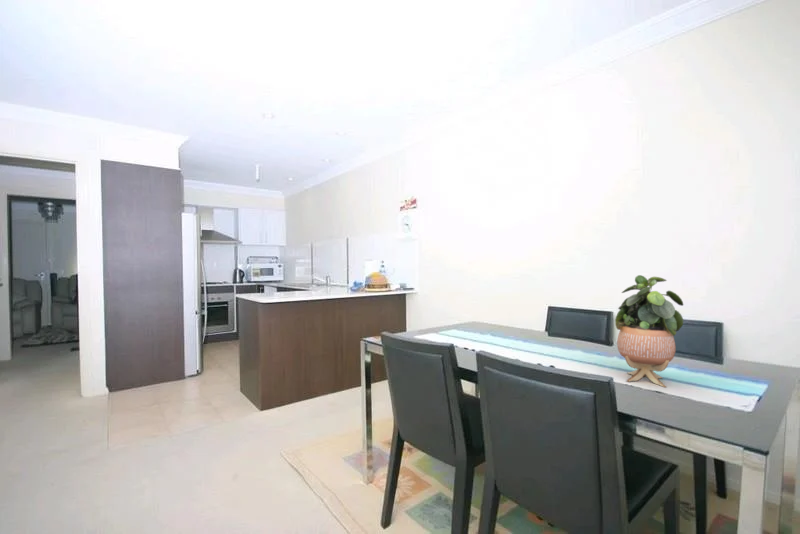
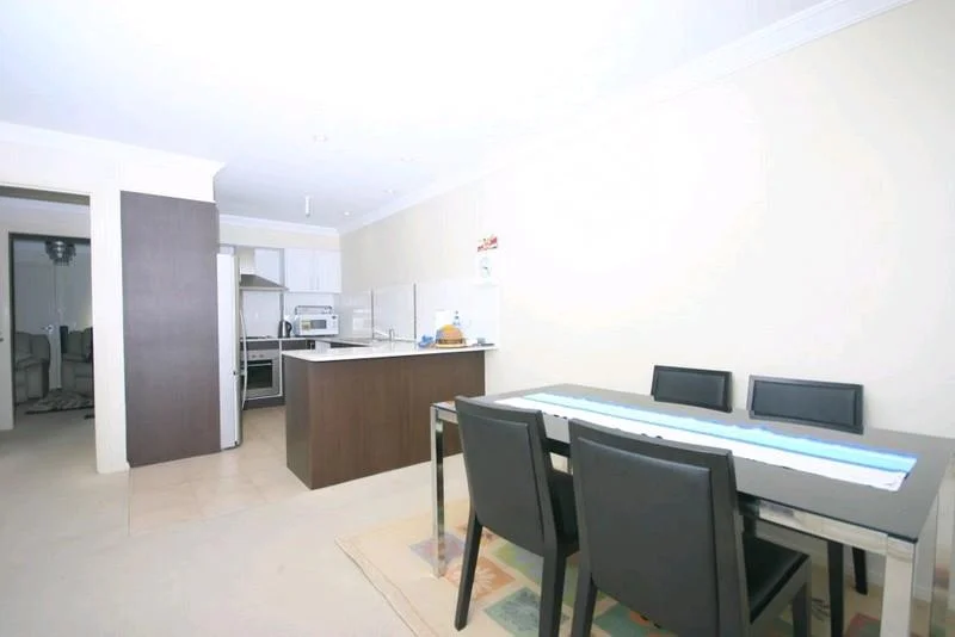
- potted plant [614,274,685,388]
